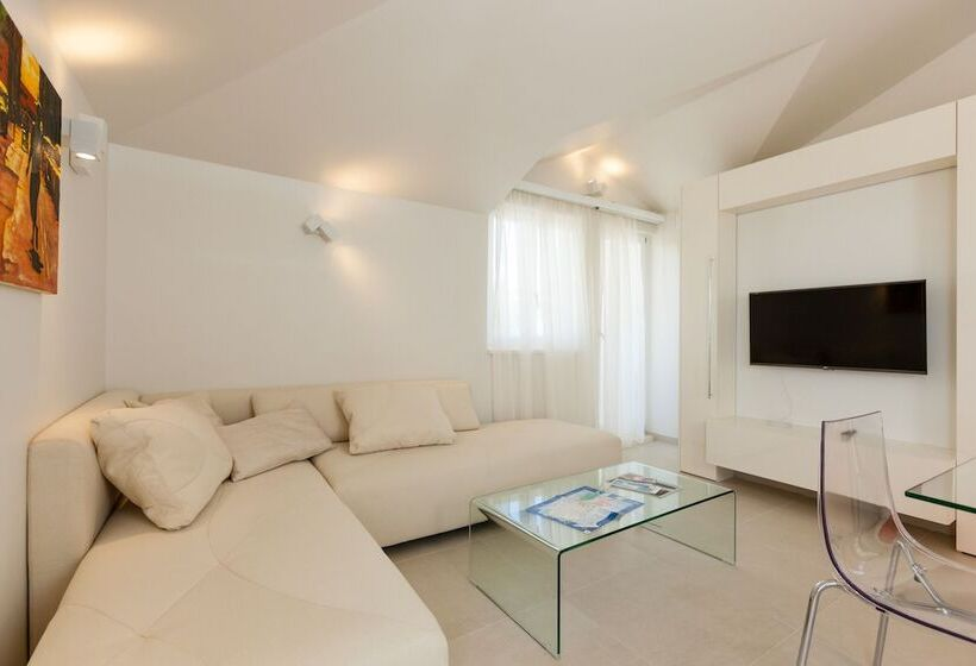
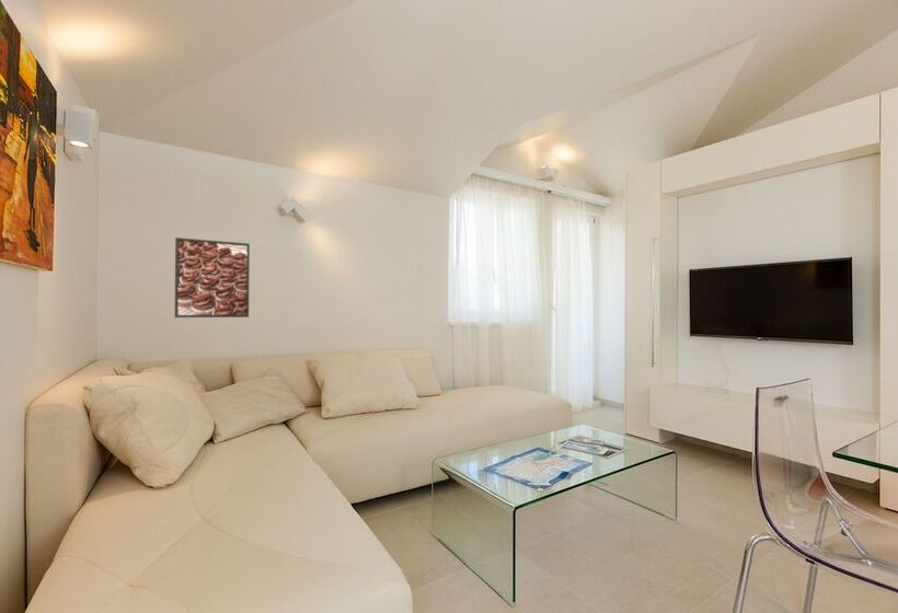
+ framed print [174,236,251,319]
